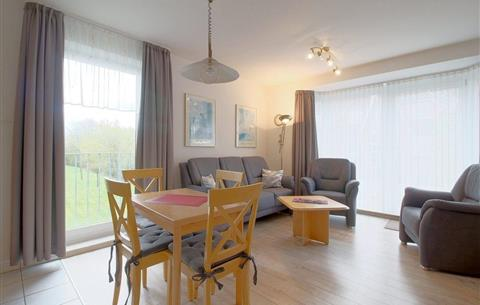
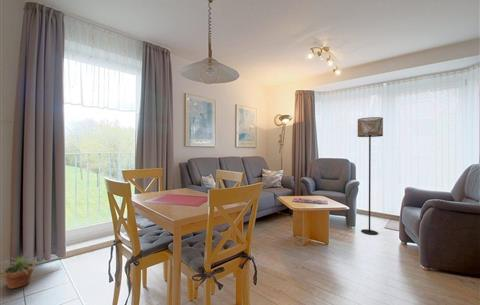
+ floor lamp [357,116,384,236]
+ potted plant [1,250,40,290]
